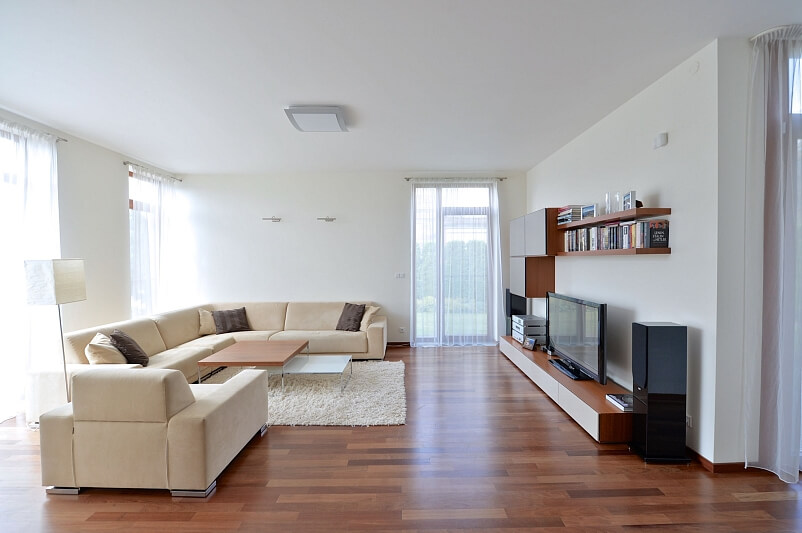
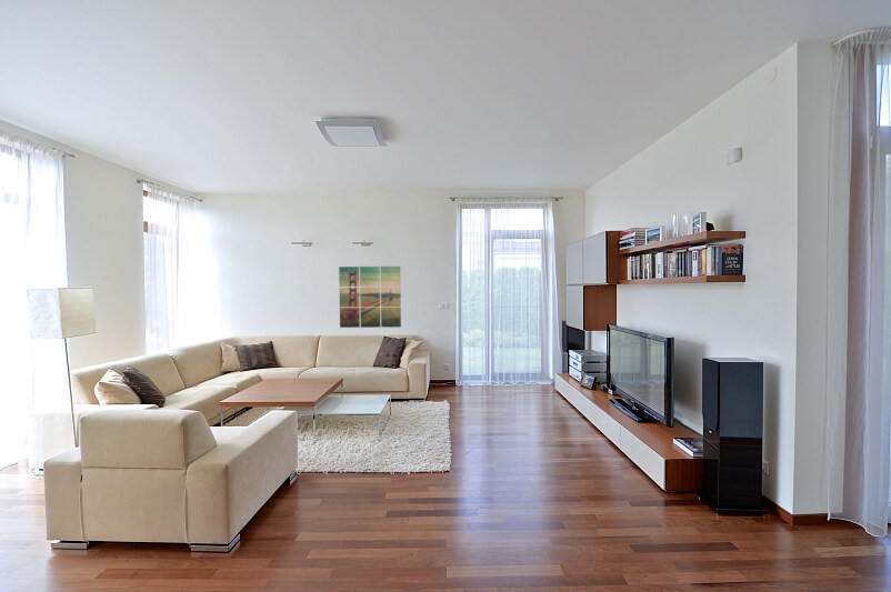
+ wall art [338,265,402,329]
